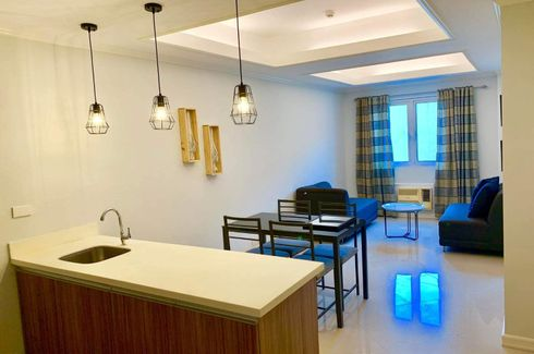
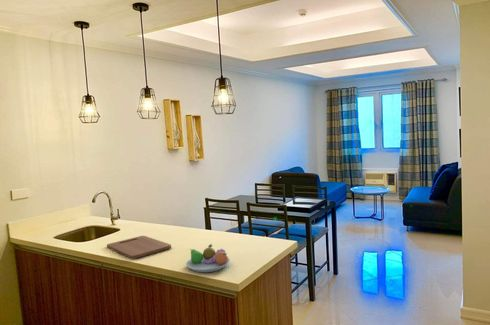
+ cutting board [106,235,172,260]
+ fruit bowl [185,243,231,273]
